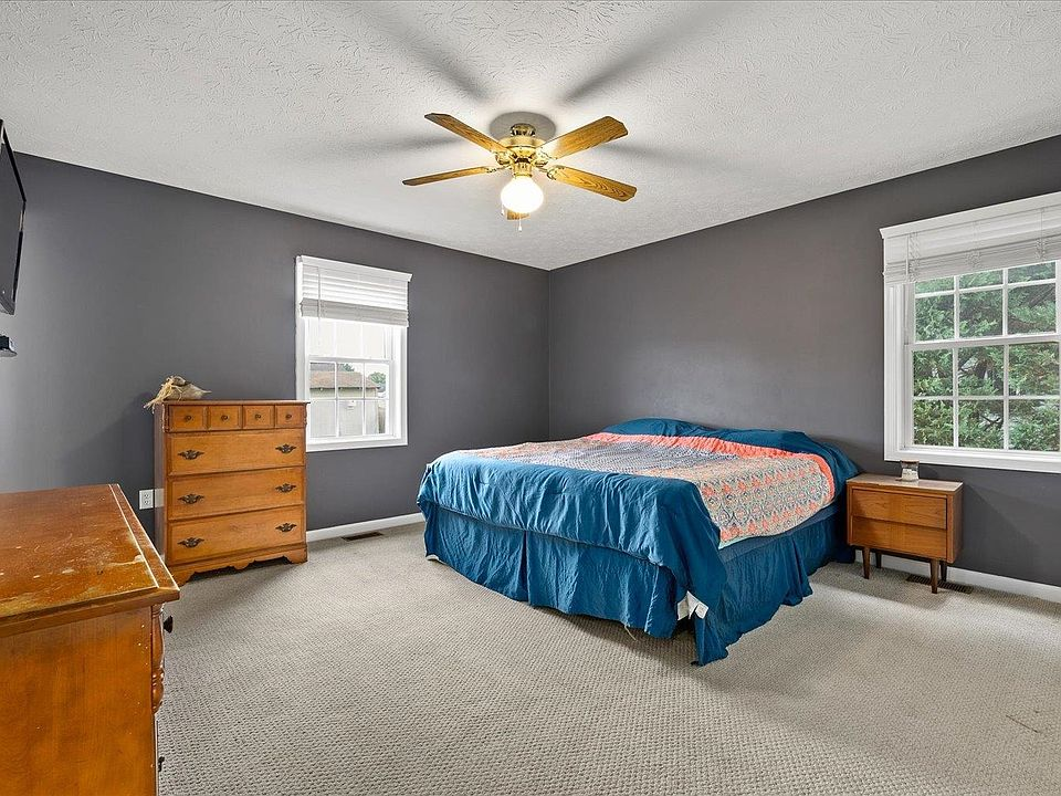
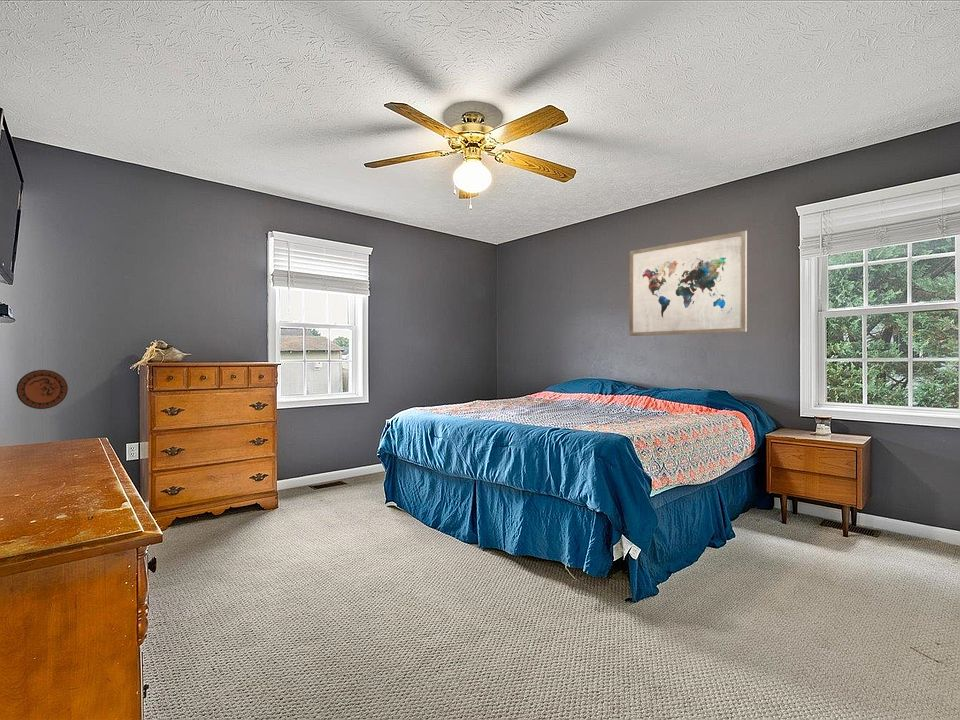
+ decorative plate [15,369,69,410]
+ wall art [628,230,748,337]
